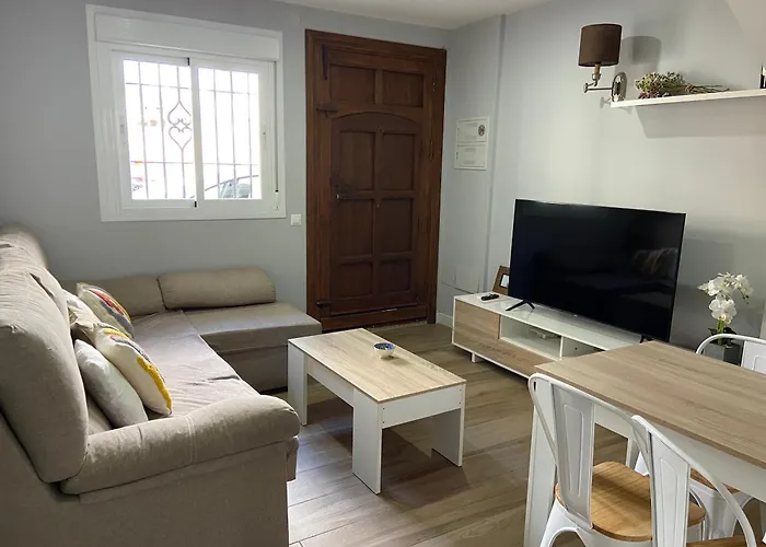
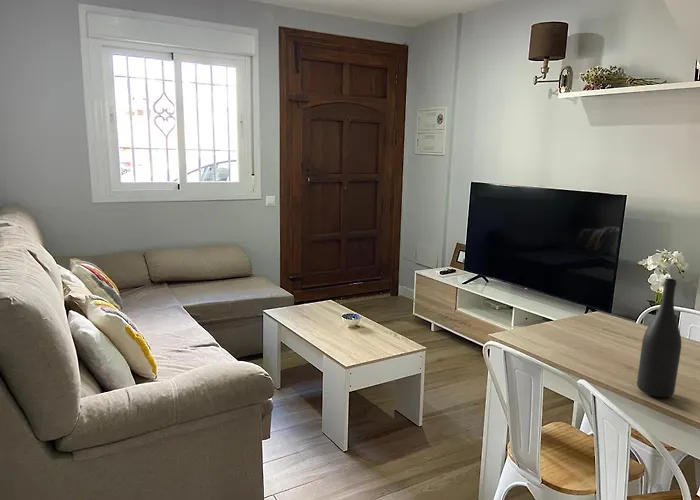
+ wine bottle [636,278,682,398]
